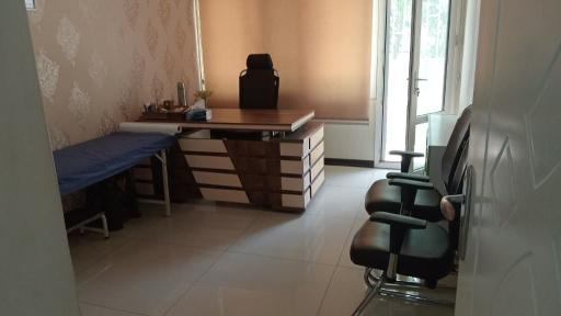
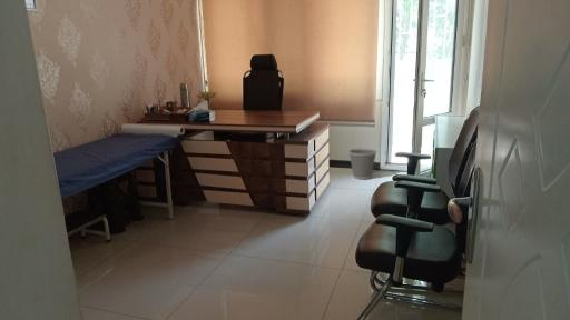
+ wastebasket [347,147,377,181]
